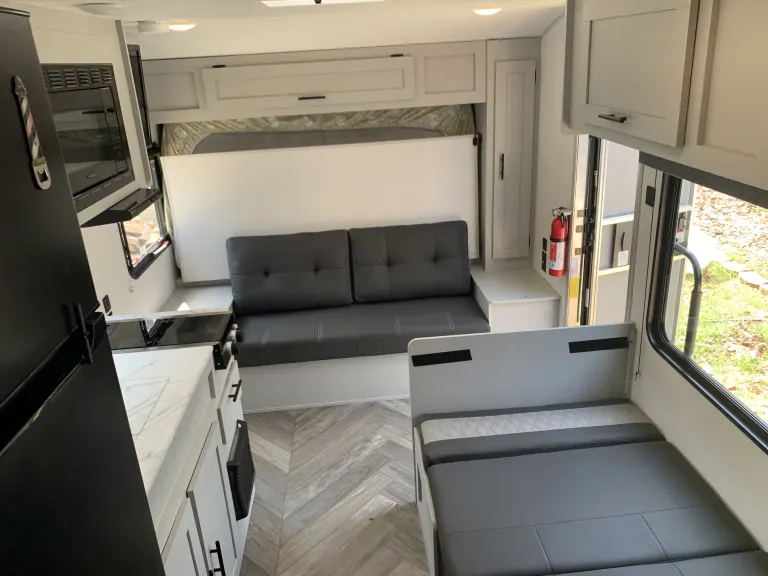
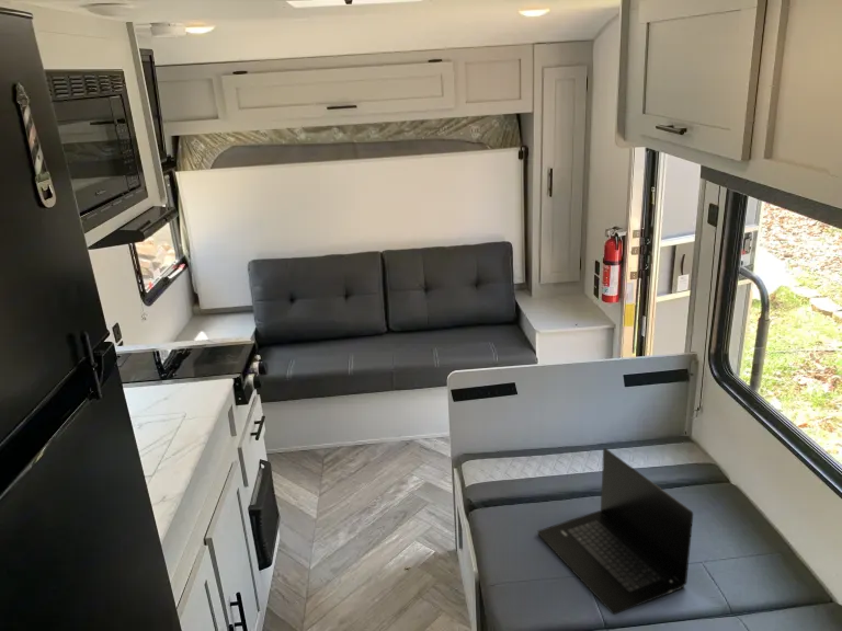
+ laptop [536,447,694,616]
